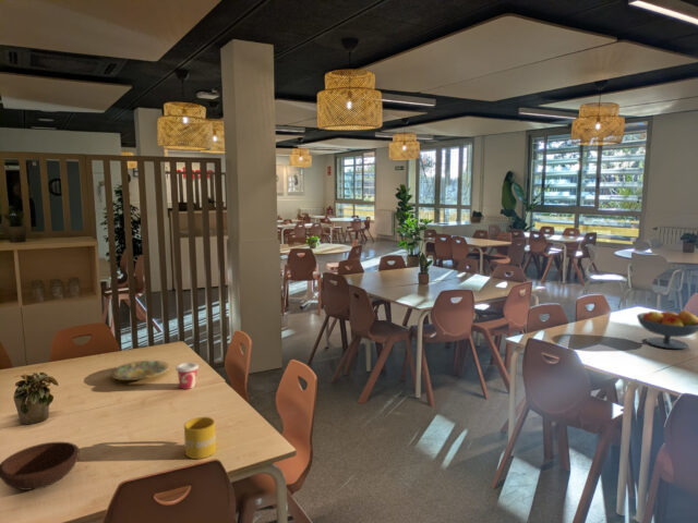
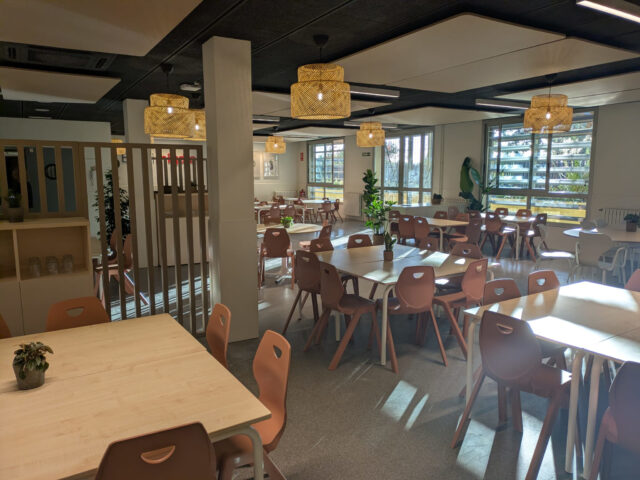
- cup [174,362,200,390]
- bowl [0,441,81,491]
- plate [109,360,171,381]
- fruit bowl [636,308,698,350]
- mug [183,416,217,460]
